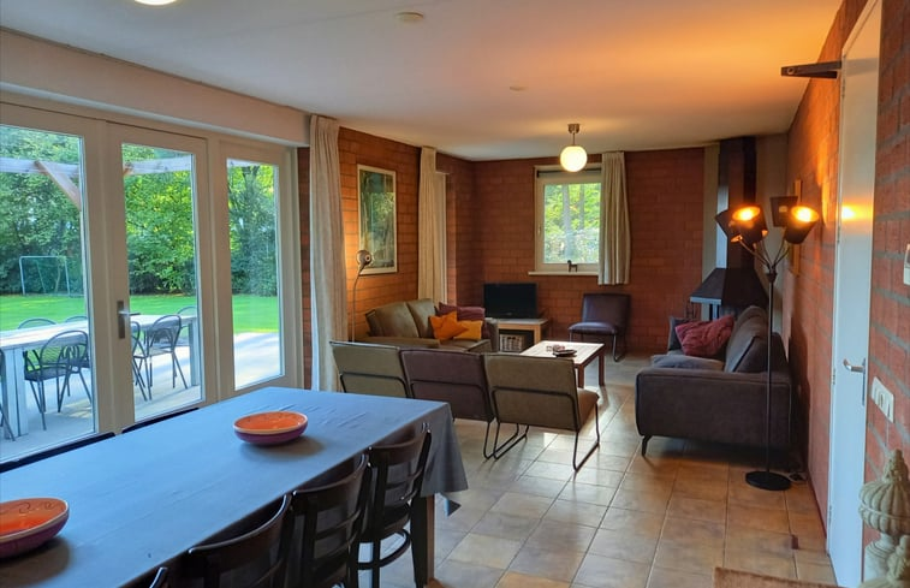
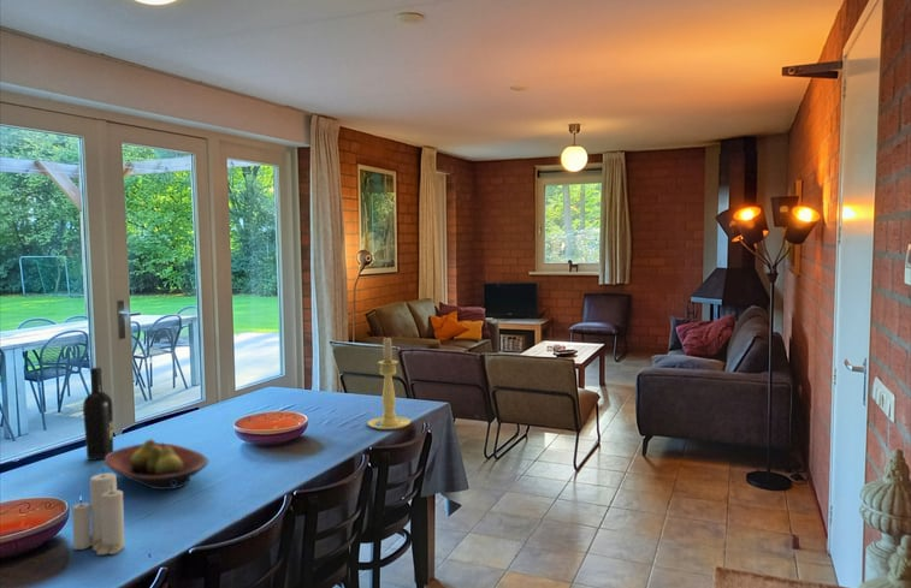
+ fruit bowl [102,438,209,491]
+ candle [71,467,125,556]
+ candle holder [367,335,412,430]
+ wine bottle [82,366,114,461]
